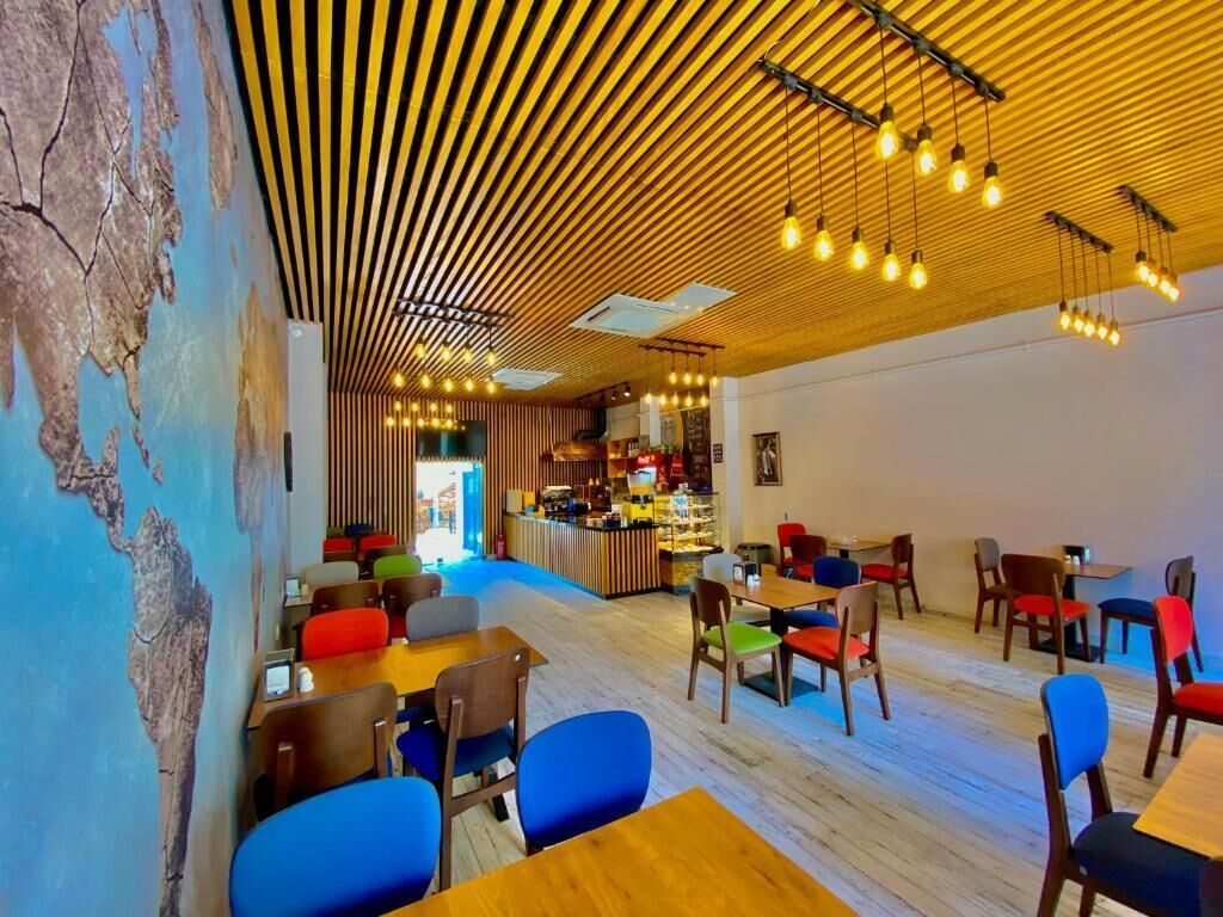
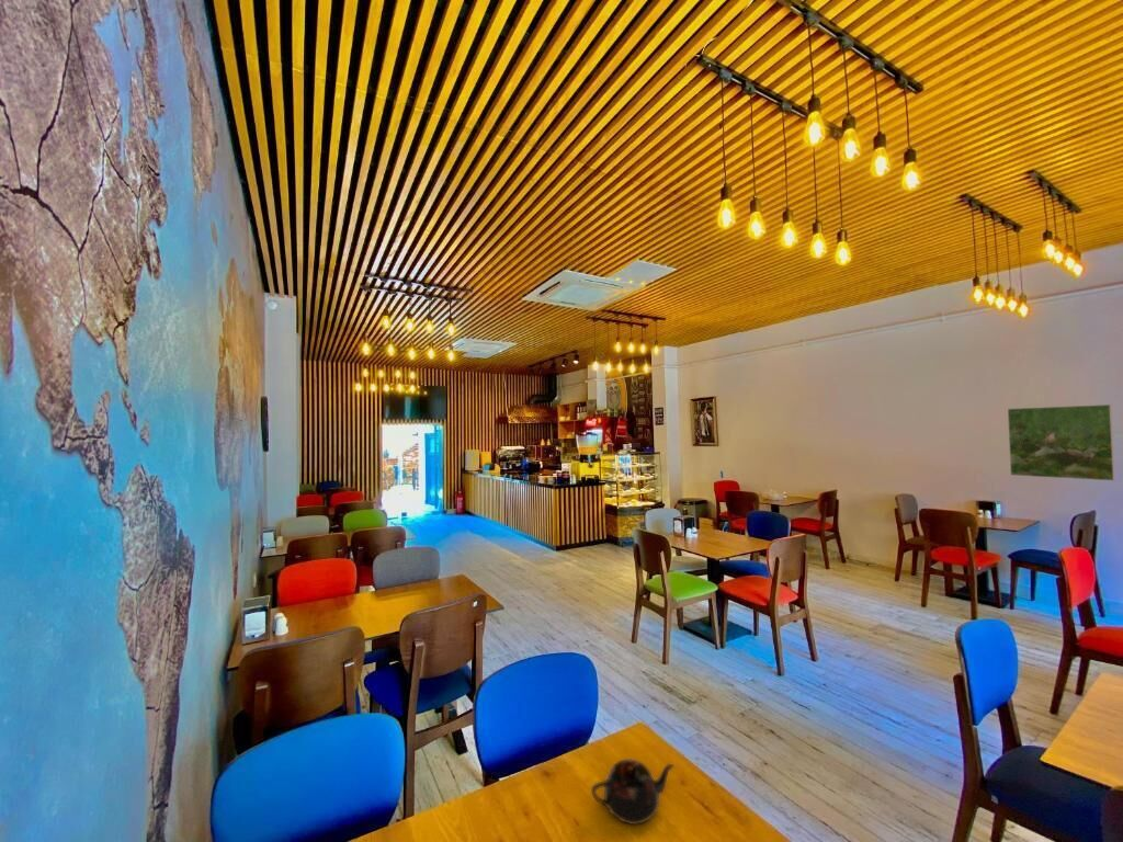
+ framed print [1007,403,1115,481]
+ teapot [590,758,676,826]
